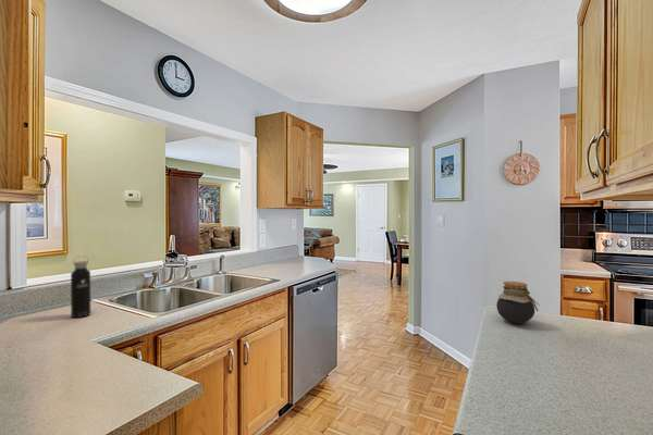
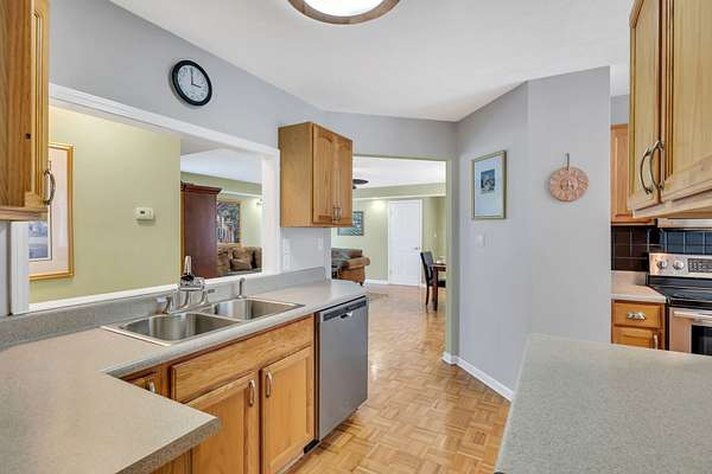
- water bottle [70,256,91,319]
- jar [495,281,540,325]
